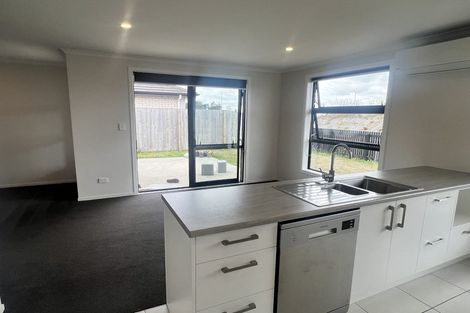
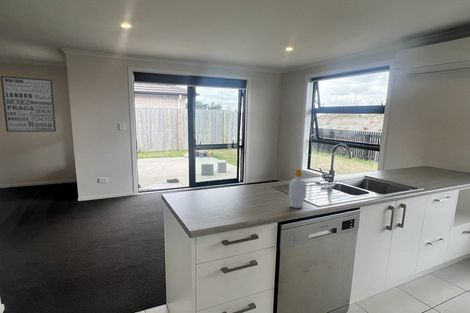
+ wall art [0,75,57,133]
+ soap bottle [288,168,307,209]
